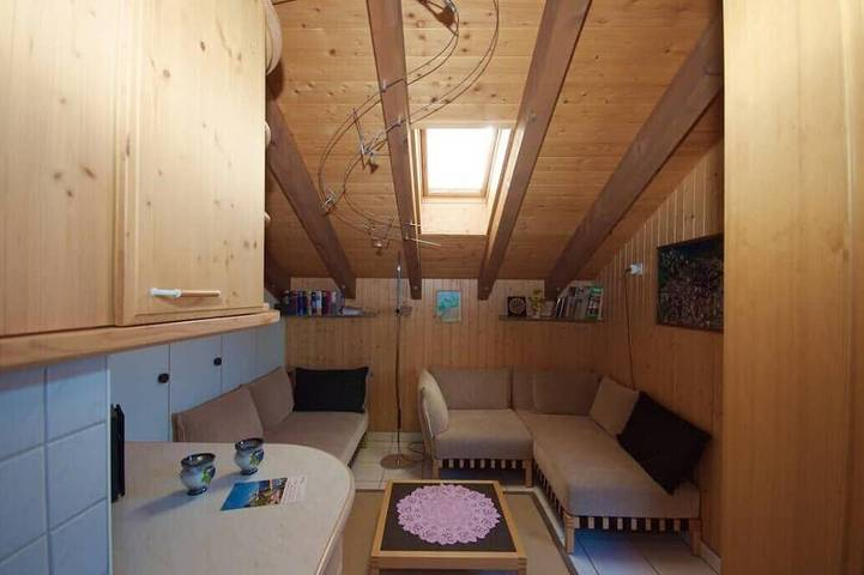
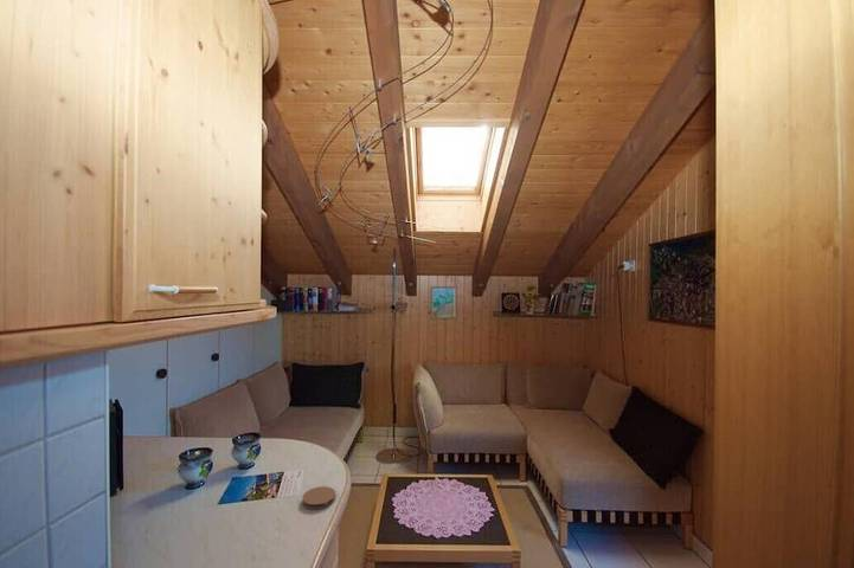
+ coaster [302,485,336,510]
